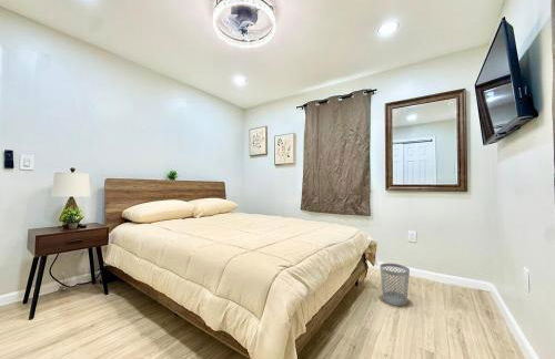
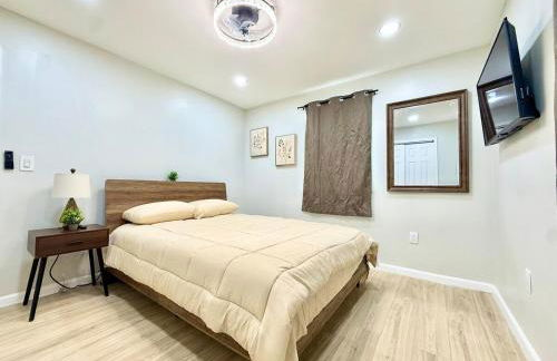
- wastebasket [379,263,411,307]
